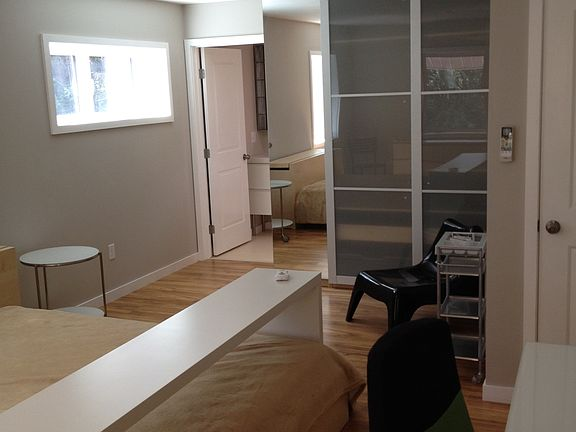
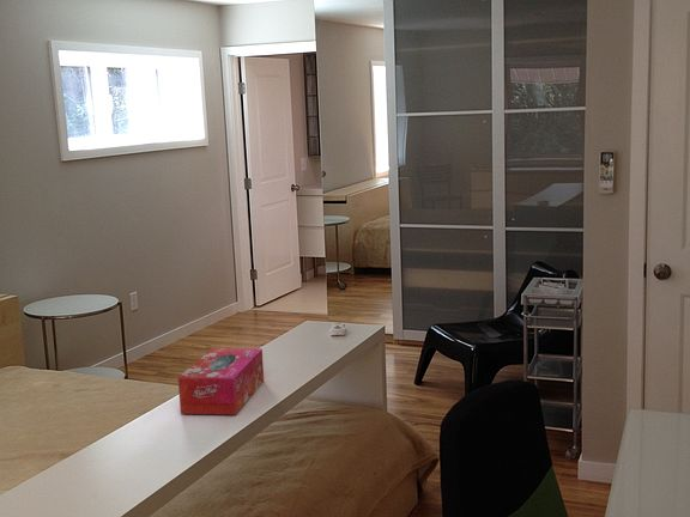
+ tissue box [177,347,265,416]
